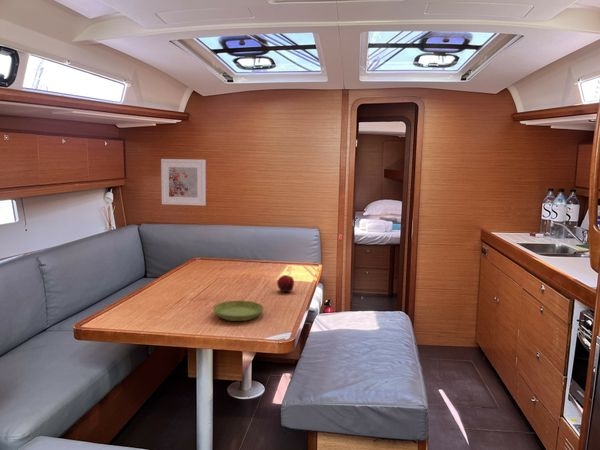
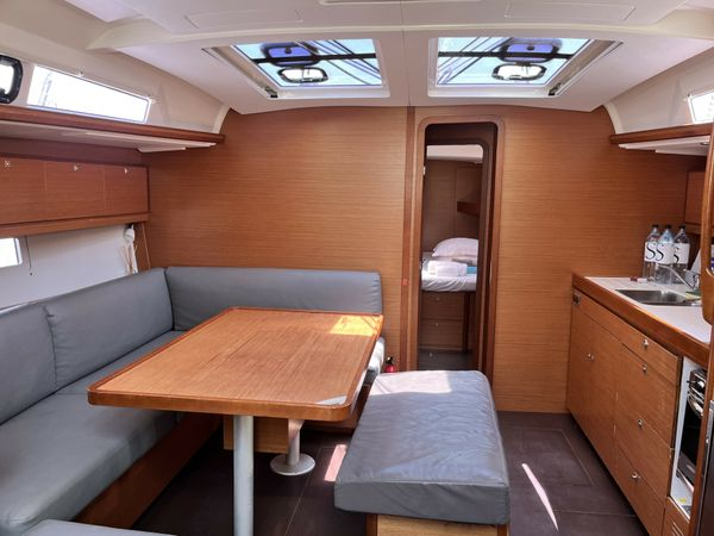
- saucer [212,300,265,322]
- fruit [276,274,295,293]
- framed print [160,158,207,207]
